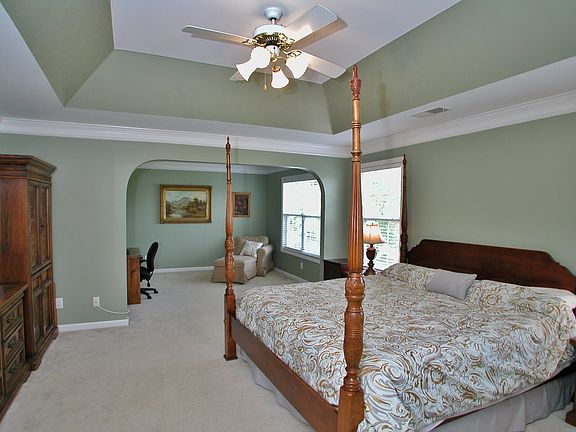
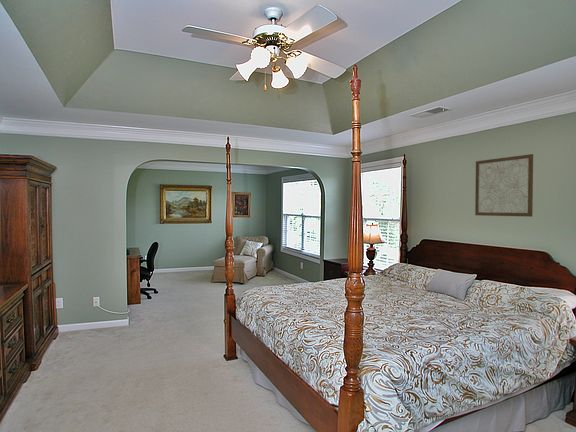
+ wall art [474,153,534,218]
